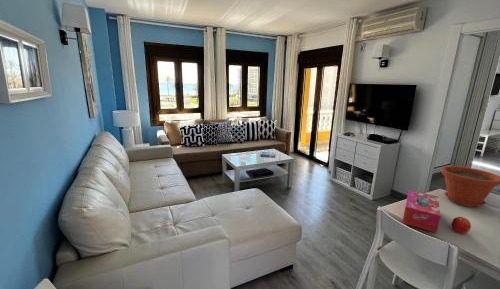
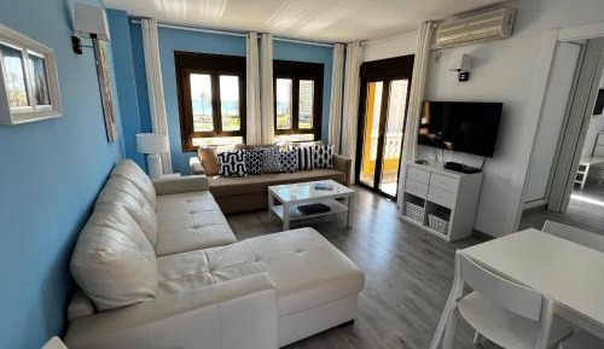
- plant pot [440,165,500,208]
- fruit [451,216,472,234]
- tissue box [401,189,441,234]
